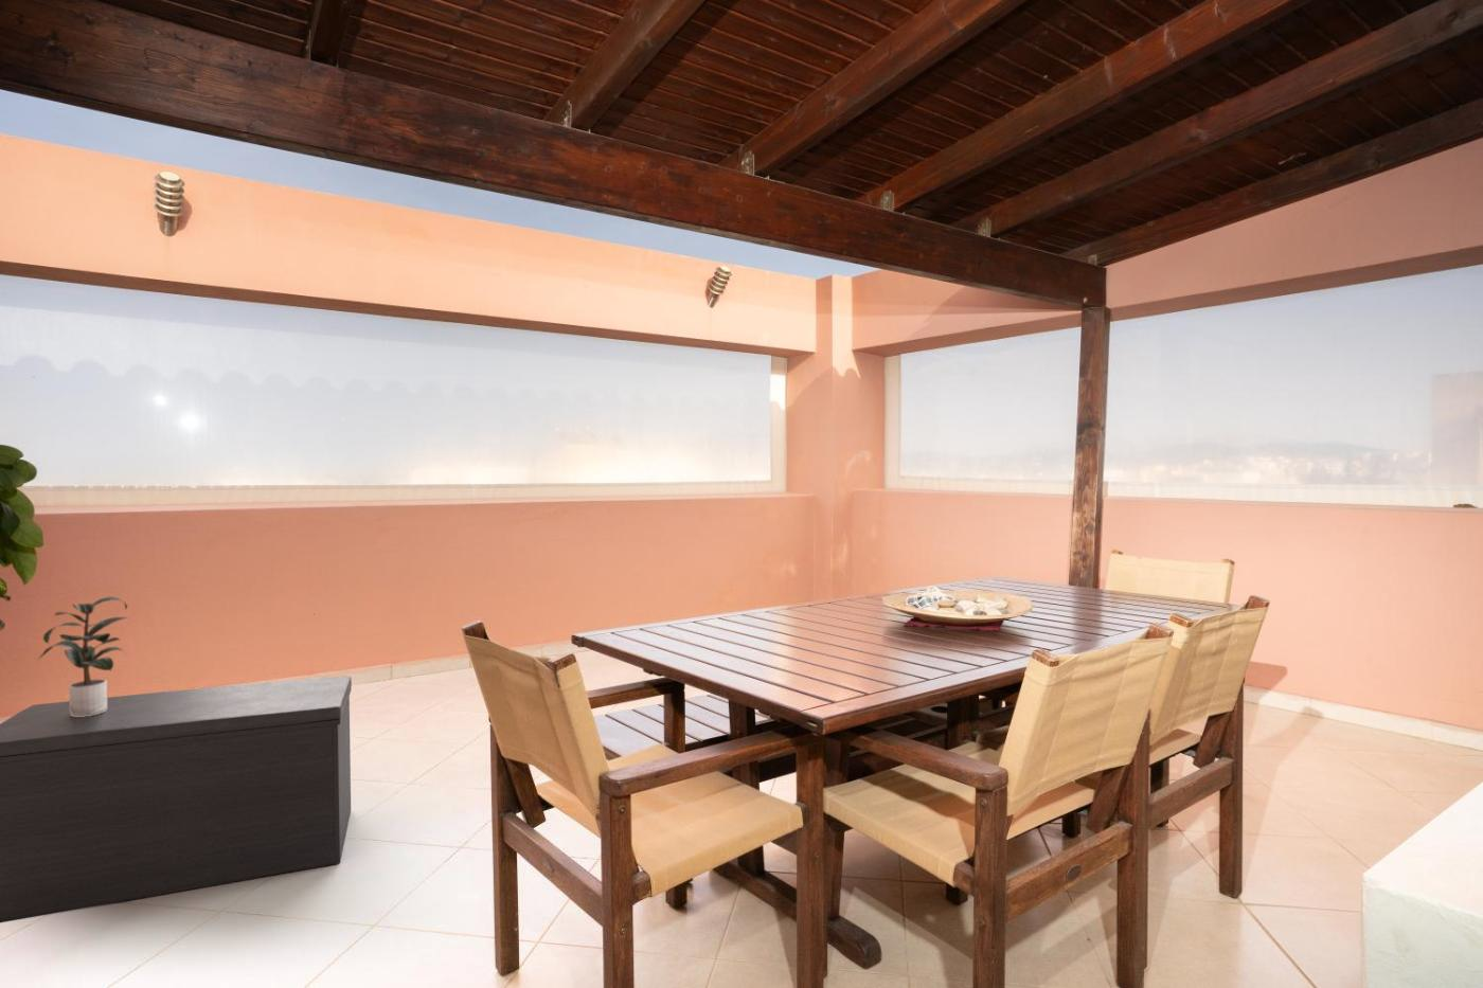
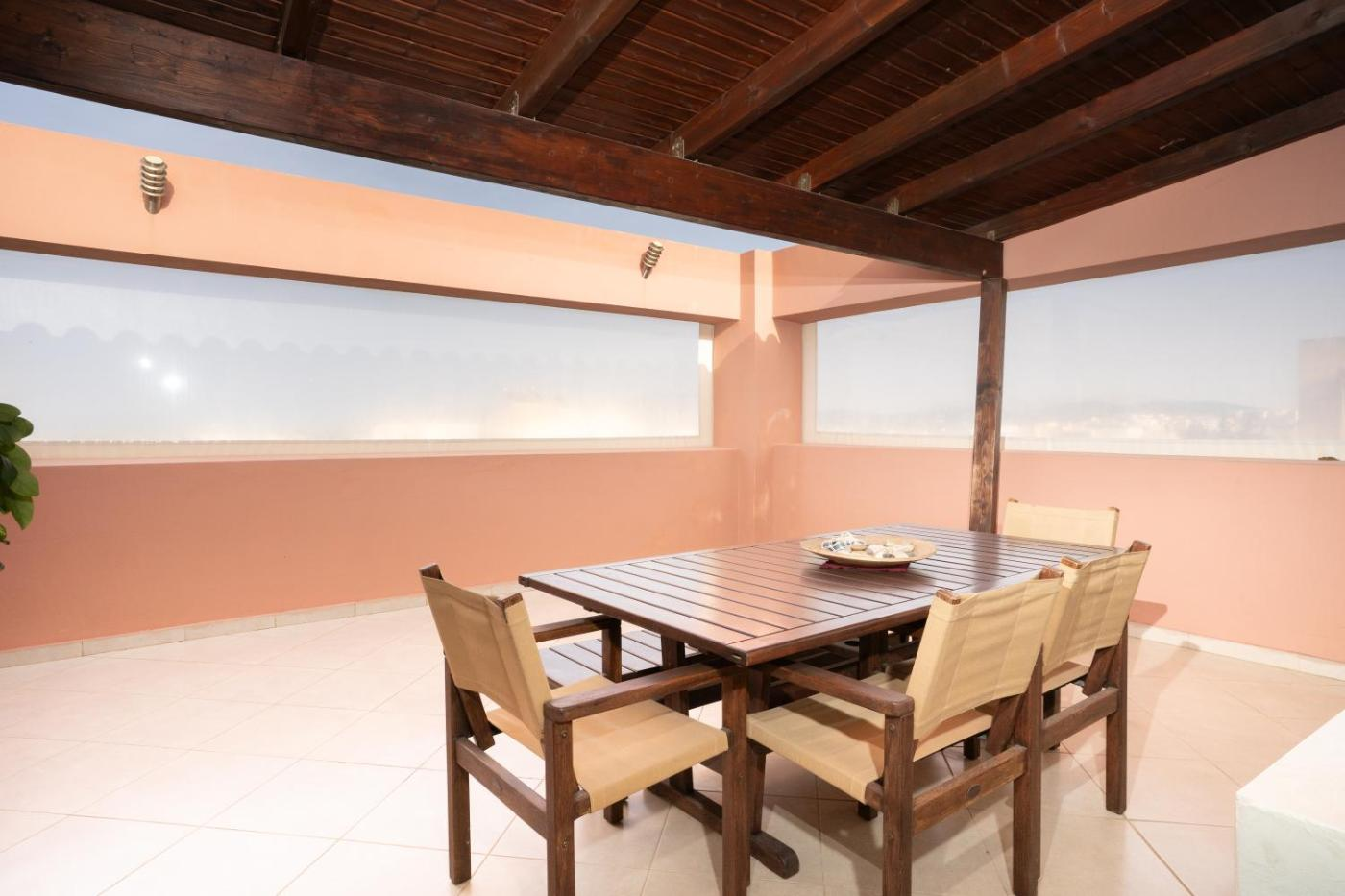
- potted plant [39,595,129,717]
- bench [0,675,353,923]
